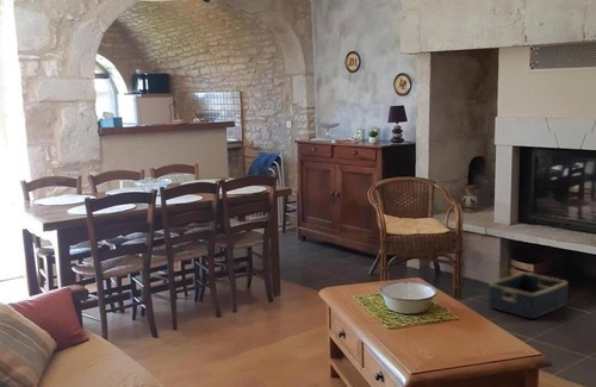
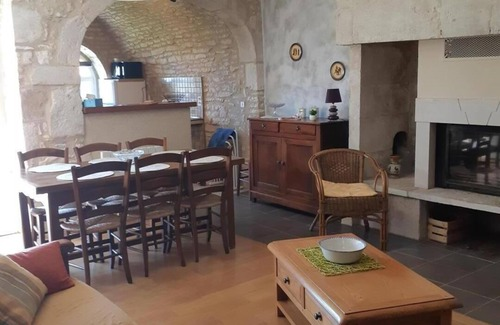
- basket [488,271,570,319]
